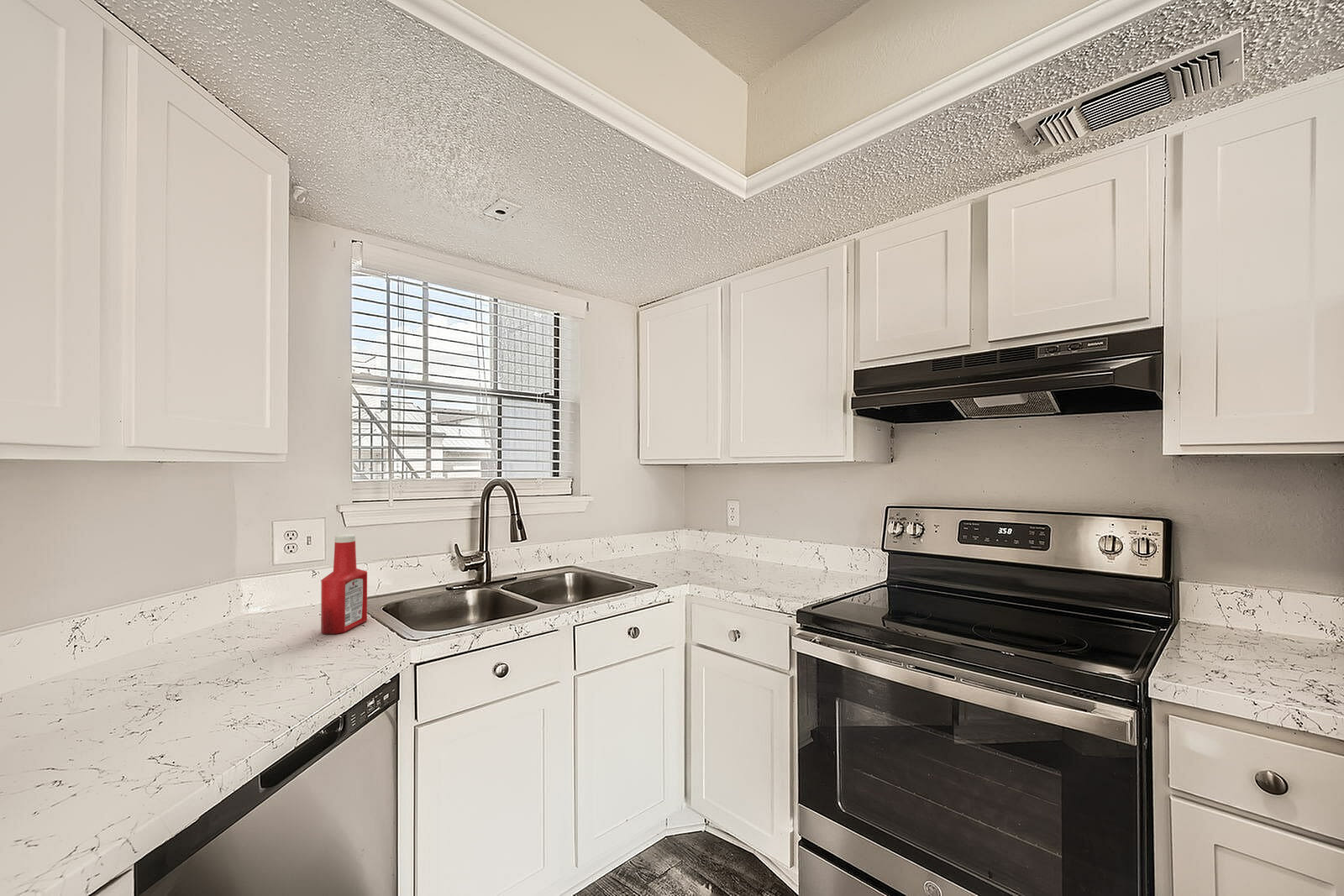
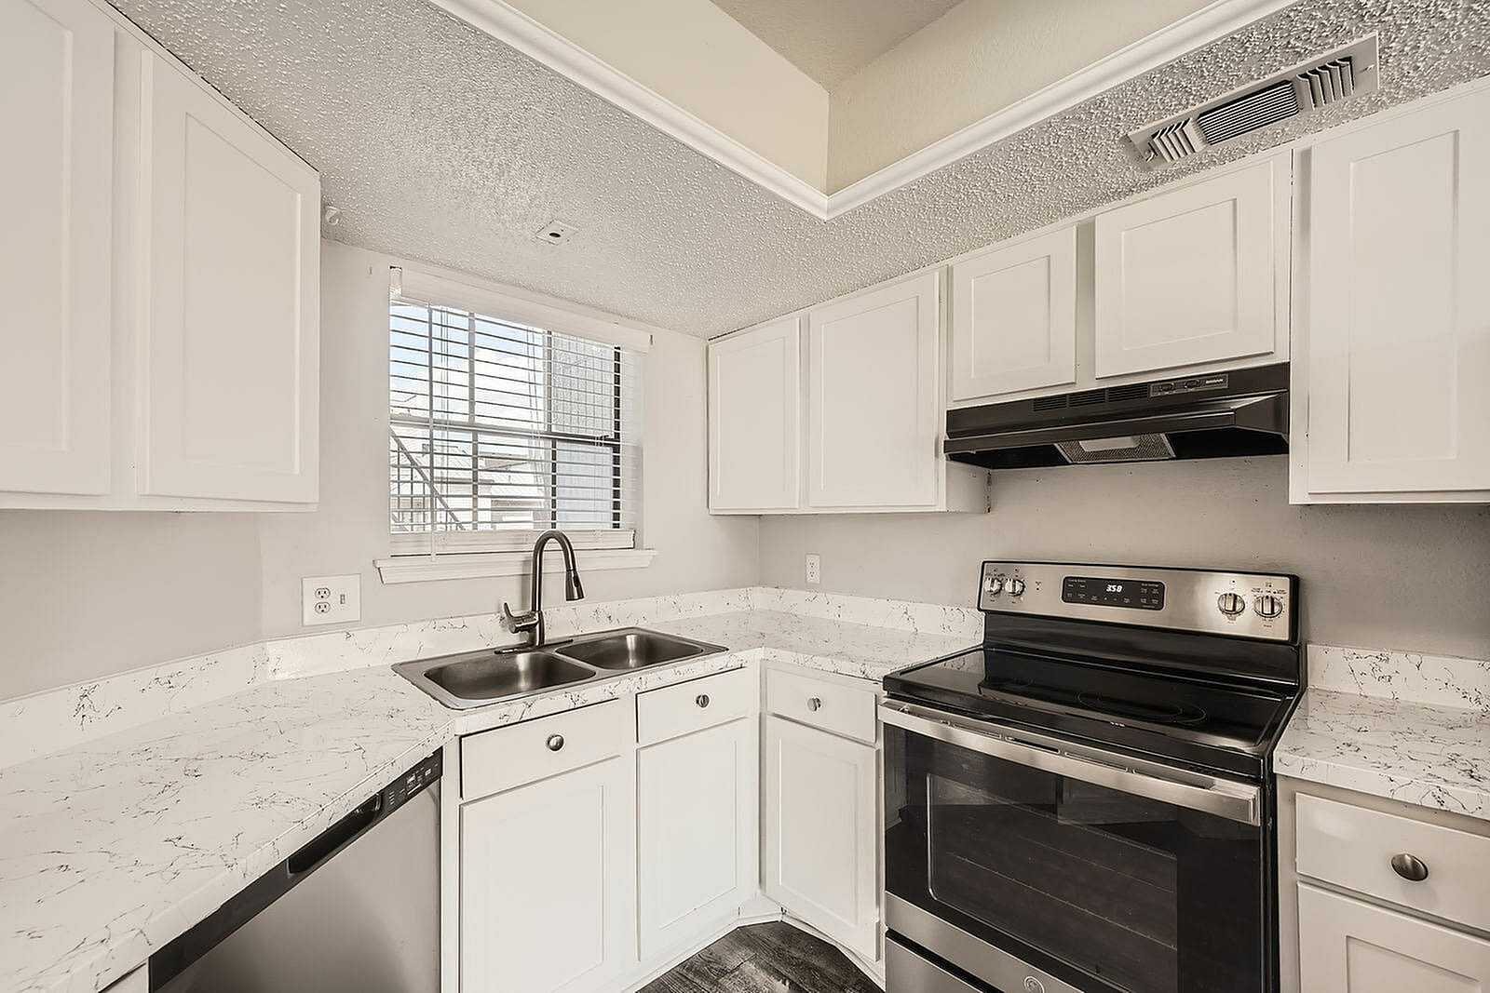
- soap bottle [320,533,368,635]
